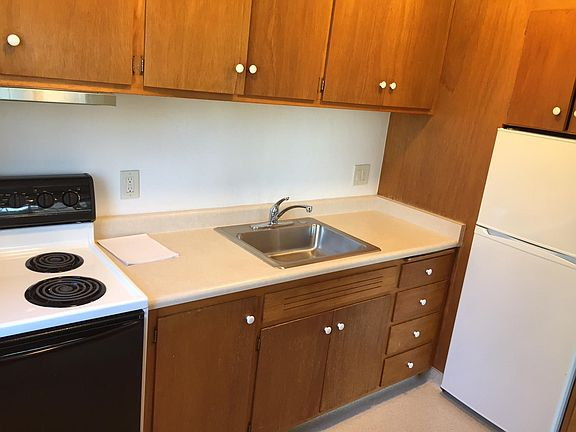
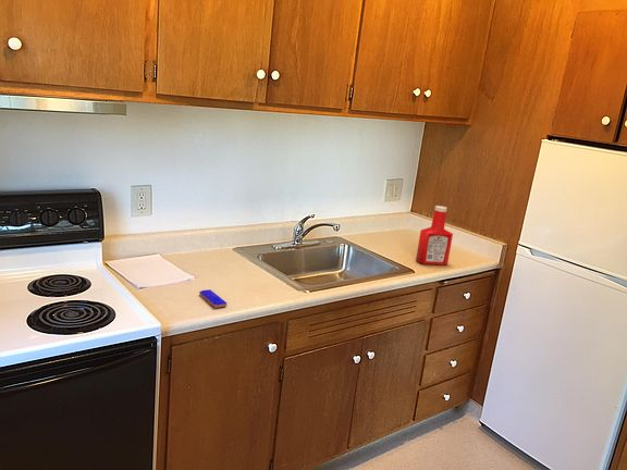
+ soap bottle [415,205,454,265]
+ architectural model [198,288,229,309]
